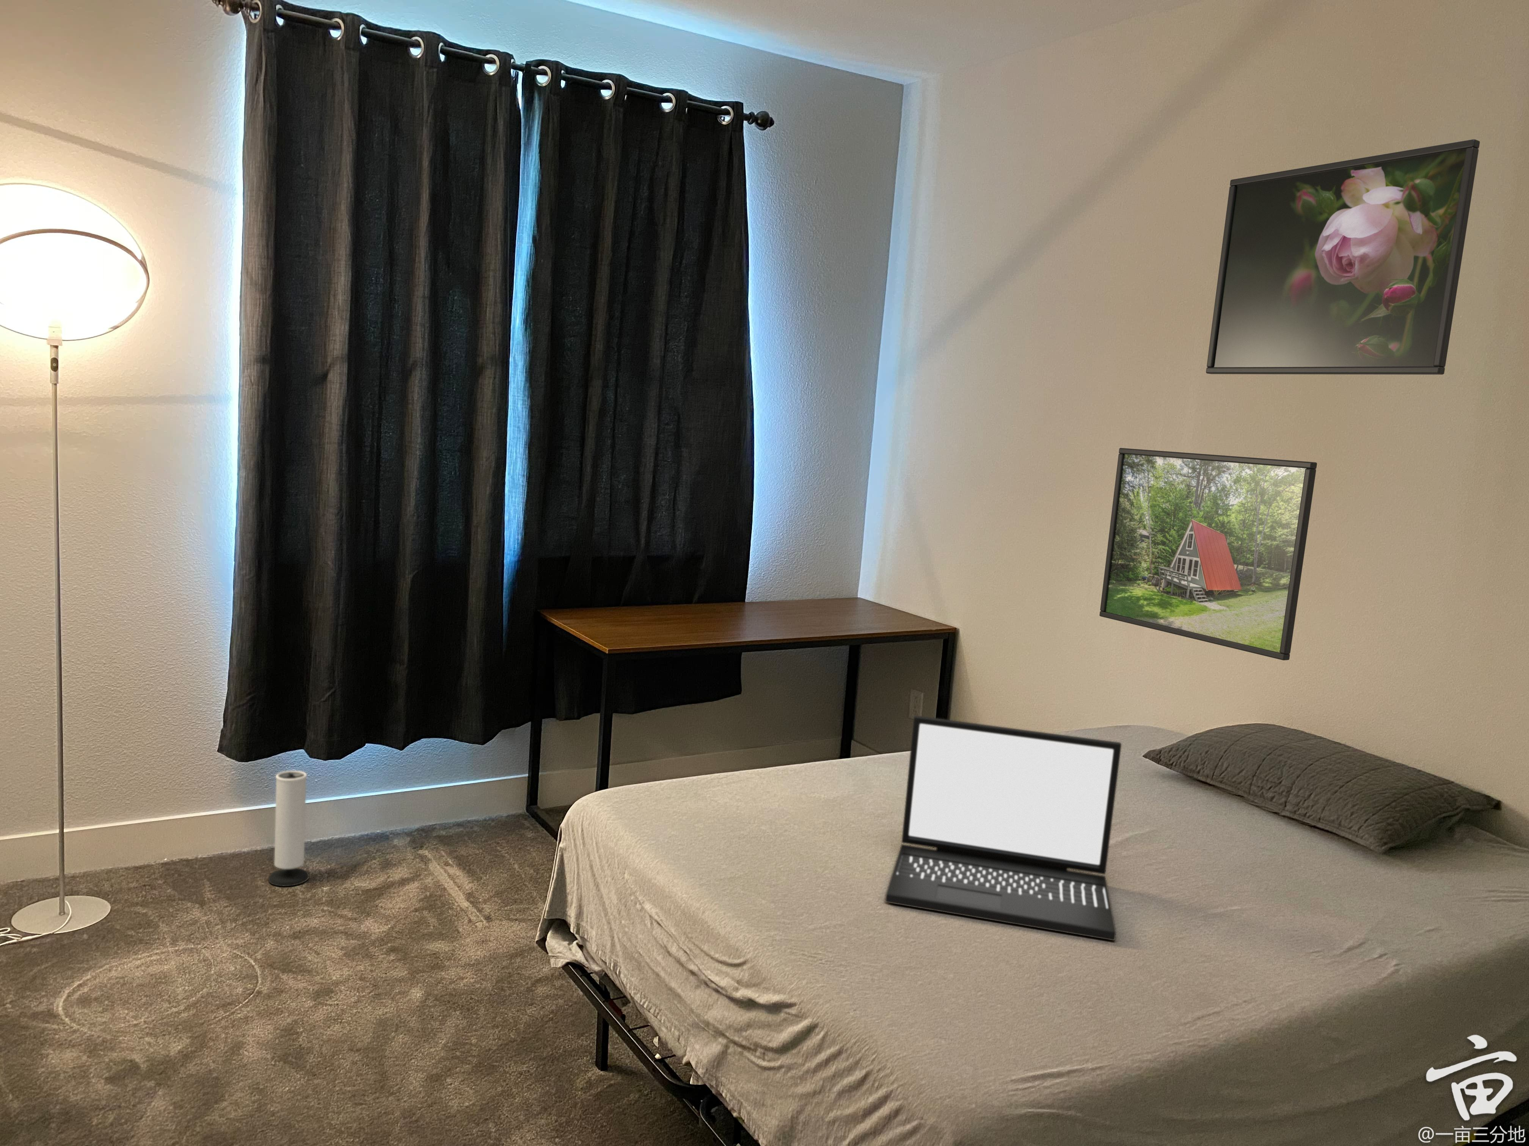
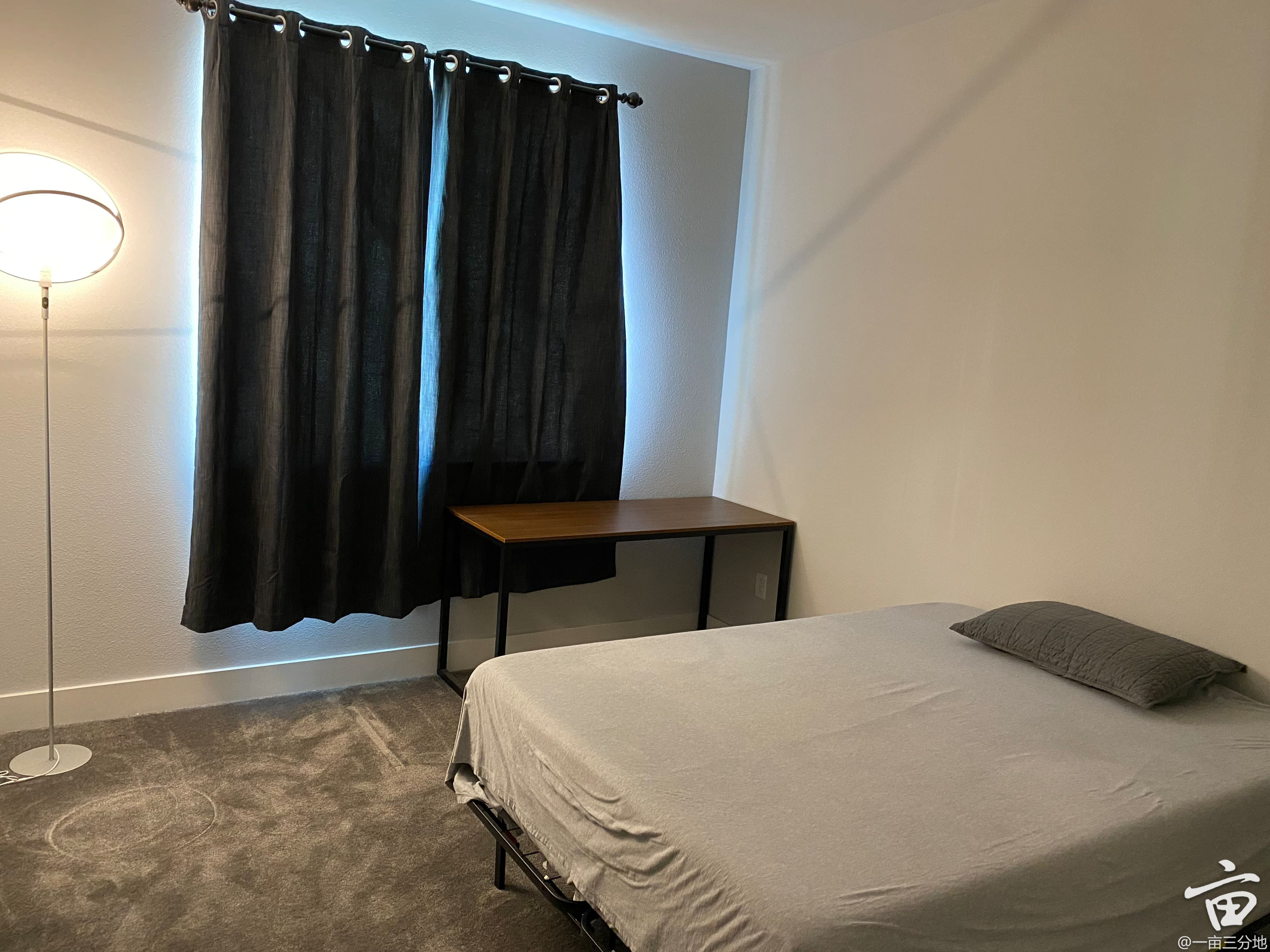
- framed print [1099,448,1317,661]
- laptop [885,715,1122,941]
- speaker [268,770,309,887]
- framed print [1205,138,1480,376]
